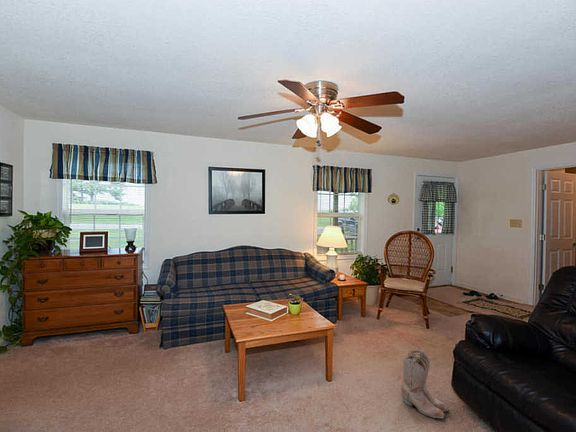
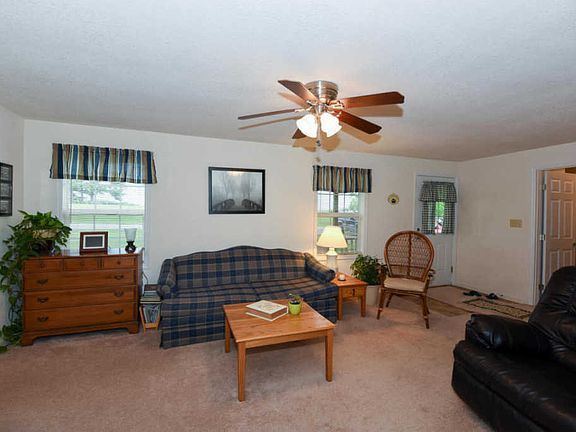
- boots [400,349,450,419]
